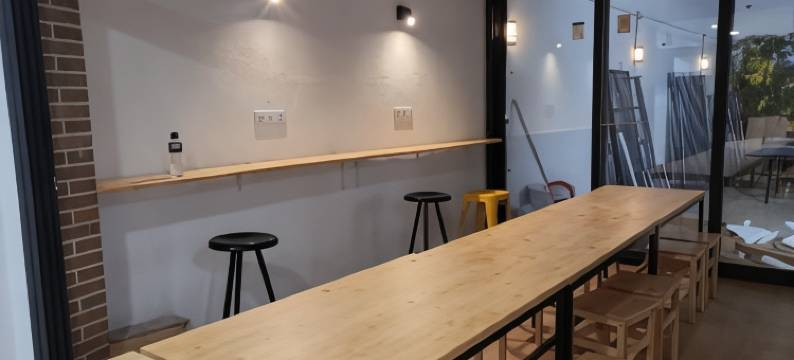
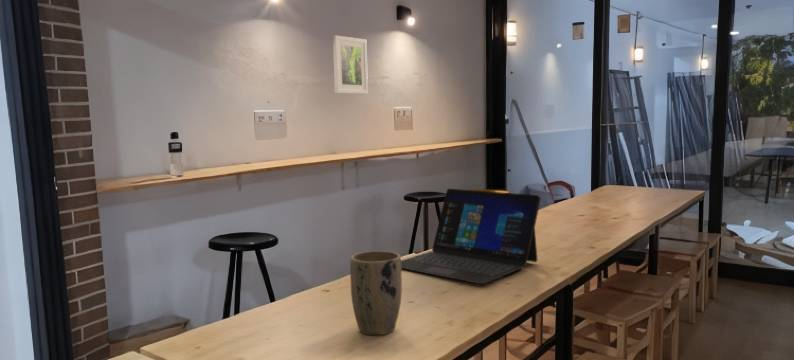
+ plant pot [349,250,403,336]
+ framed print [332,34,369,95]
+ laptop [401,188,542,285]
